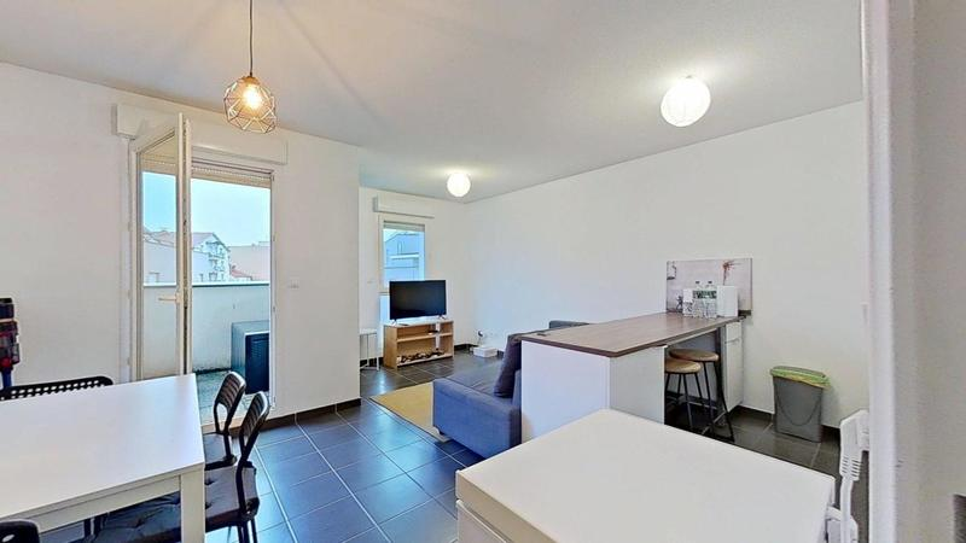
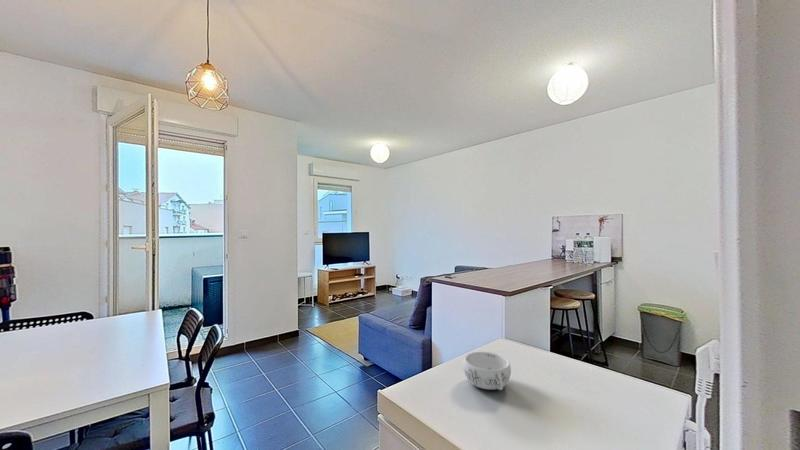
+ decorative bowl [462,350,512,391]
